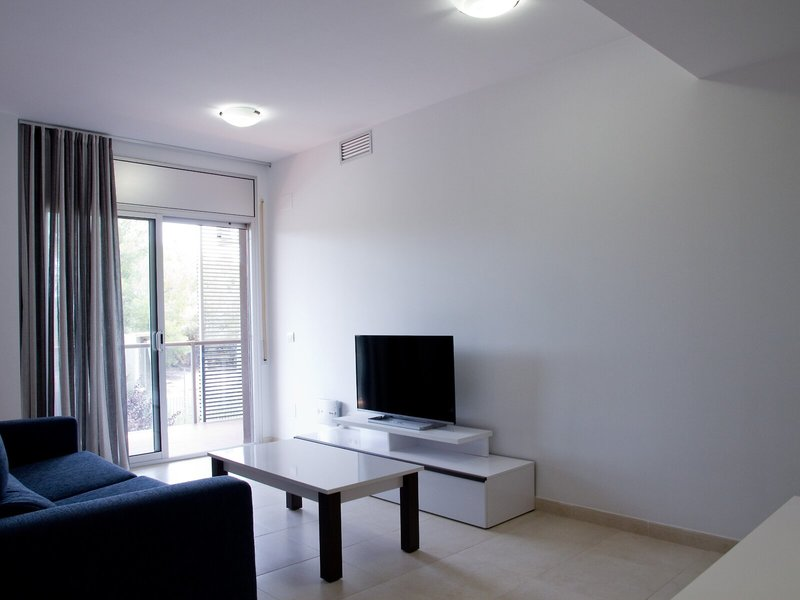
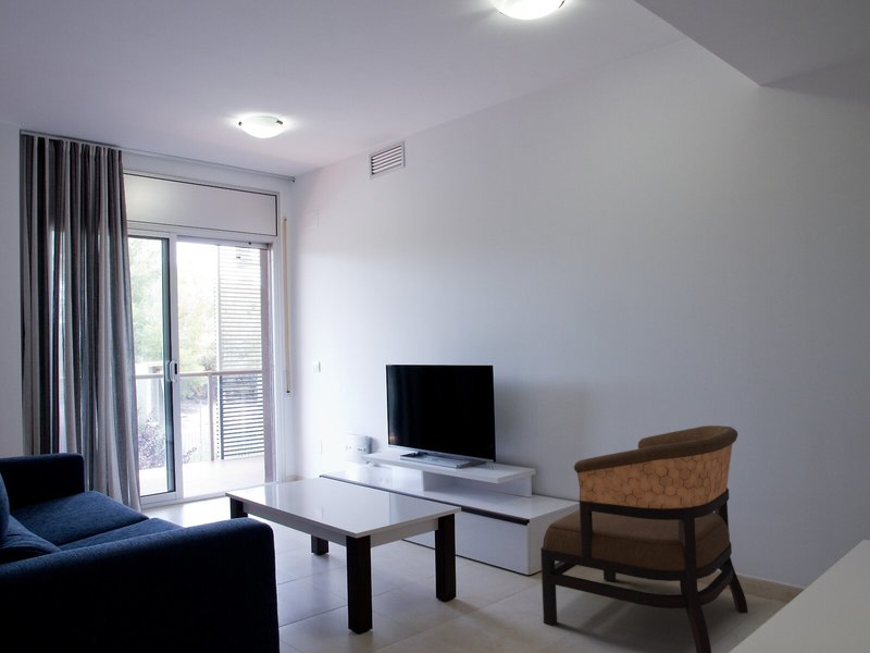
+ armchair [539,424,749,653]
